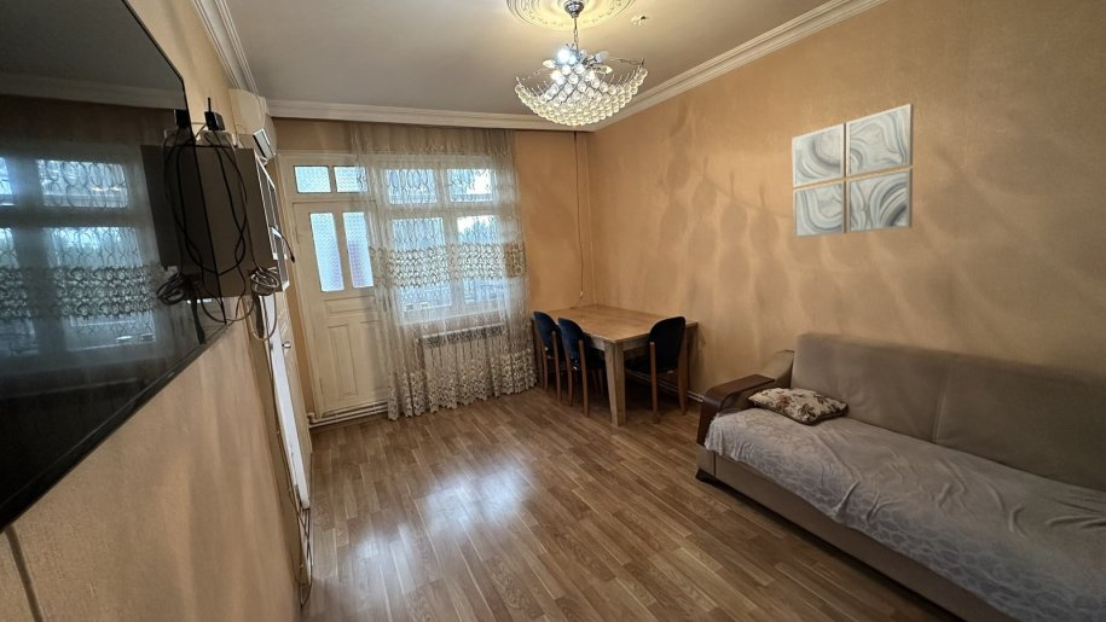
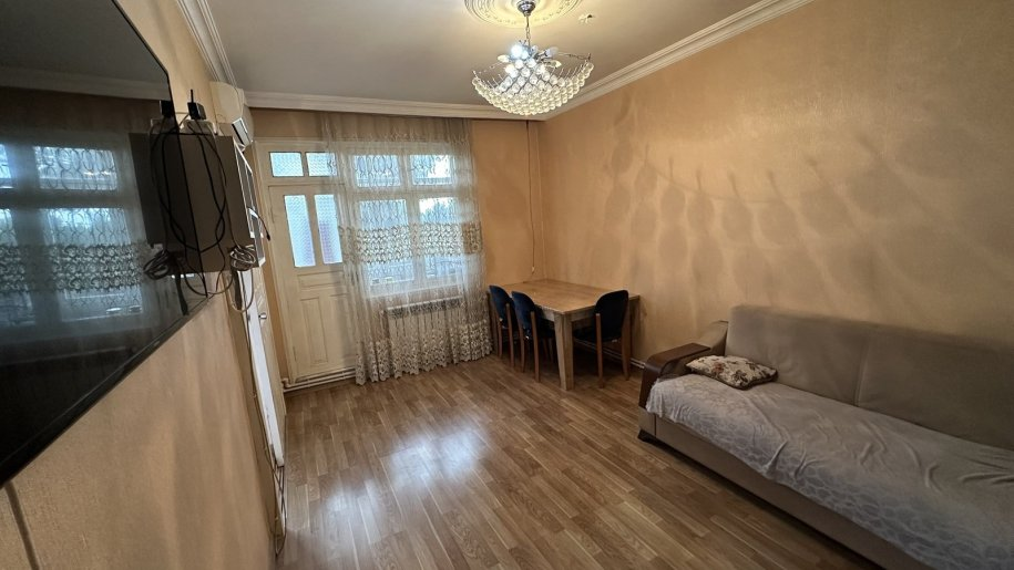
- wall art [791,103,915,239]
